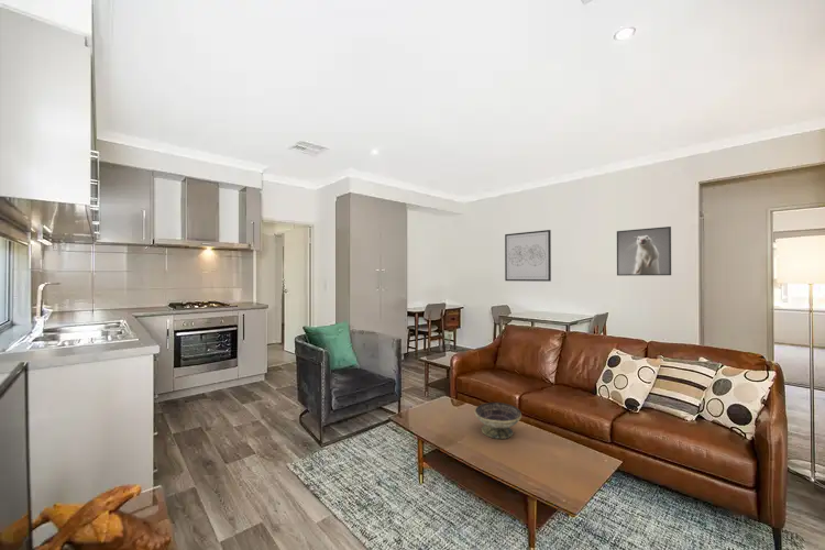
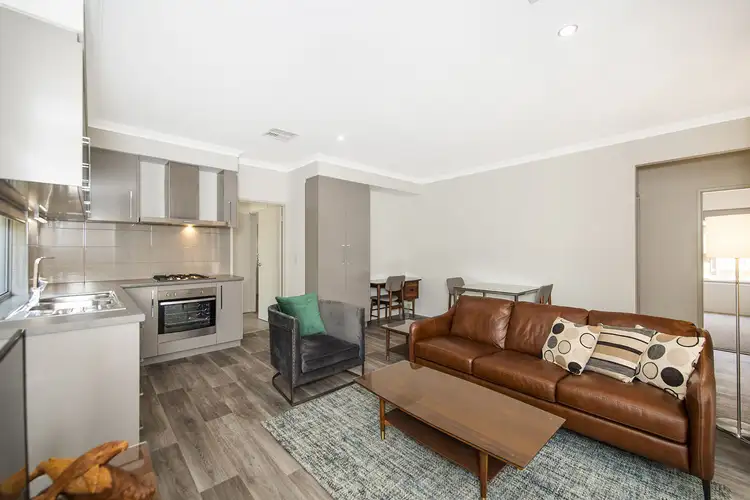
- decorative bowl [473,402,522,440]
- wall art [504,229,552,283]
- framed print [616,226,672,277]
